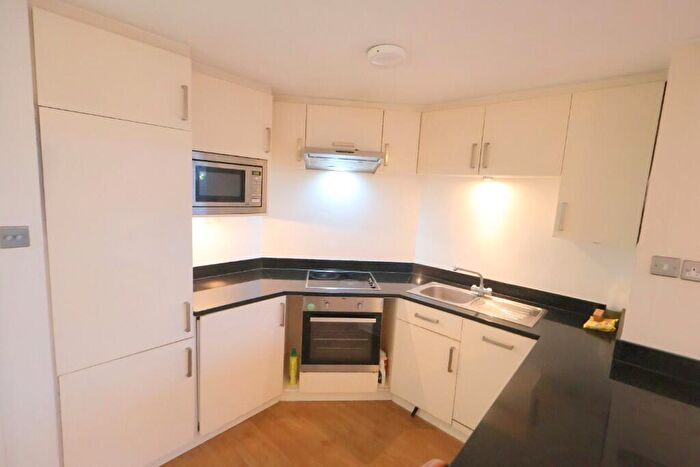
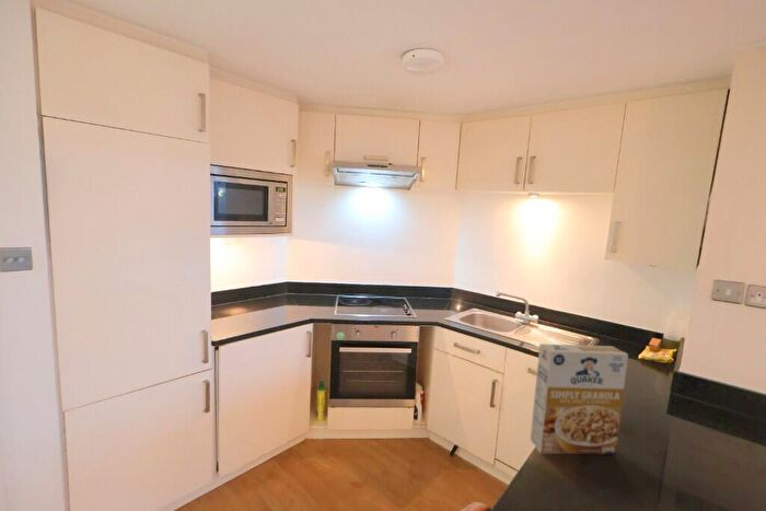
+ cereal box [530,342,629,455]
